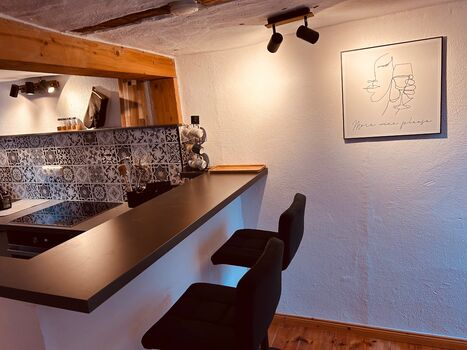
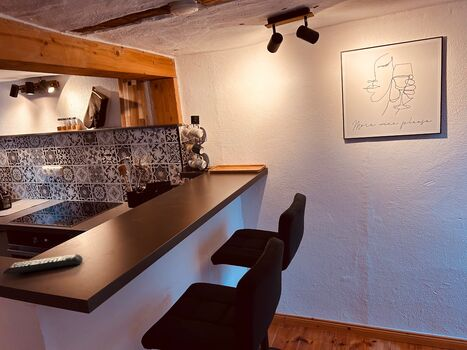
+ remote control [2,253,83,276]
